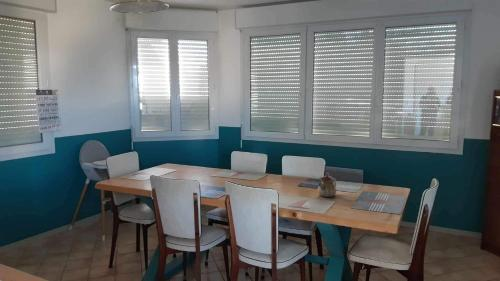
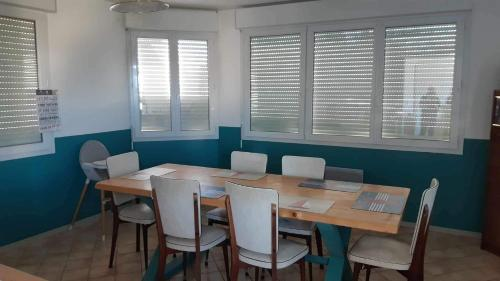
- teapot [316,172,337,198]
